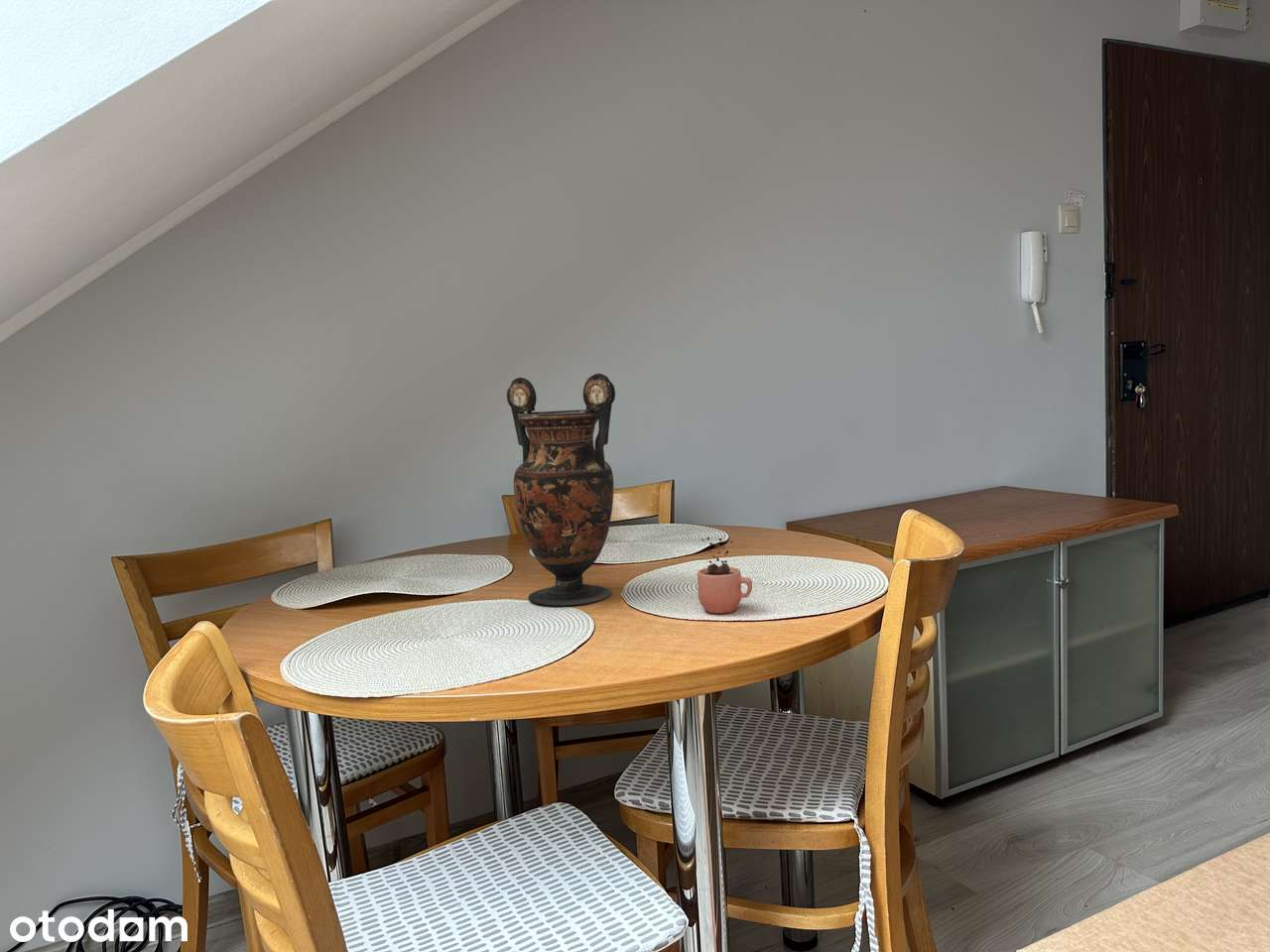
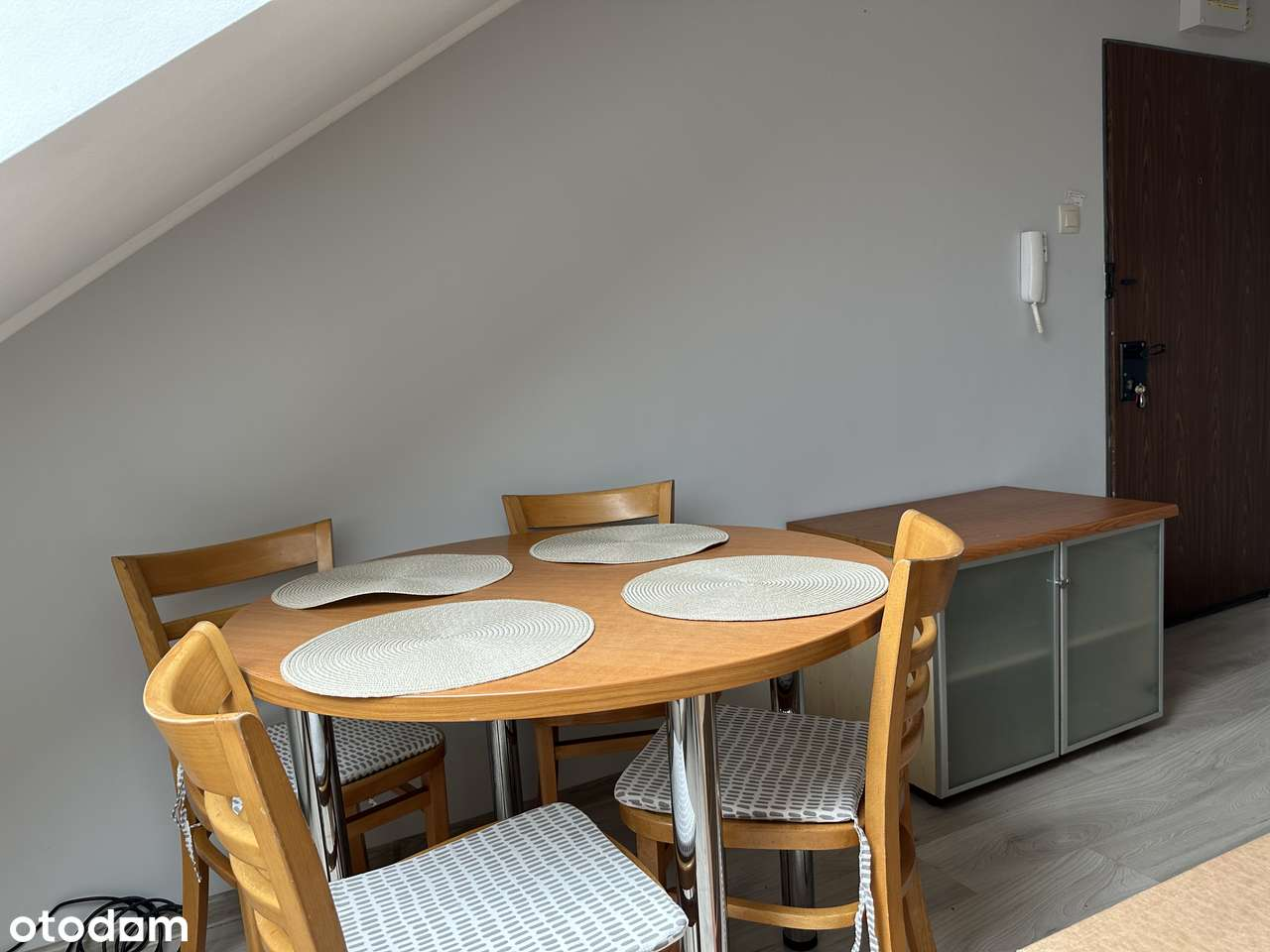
- cocoa [697,536,753,614]
- vase [506,373,616,607]
